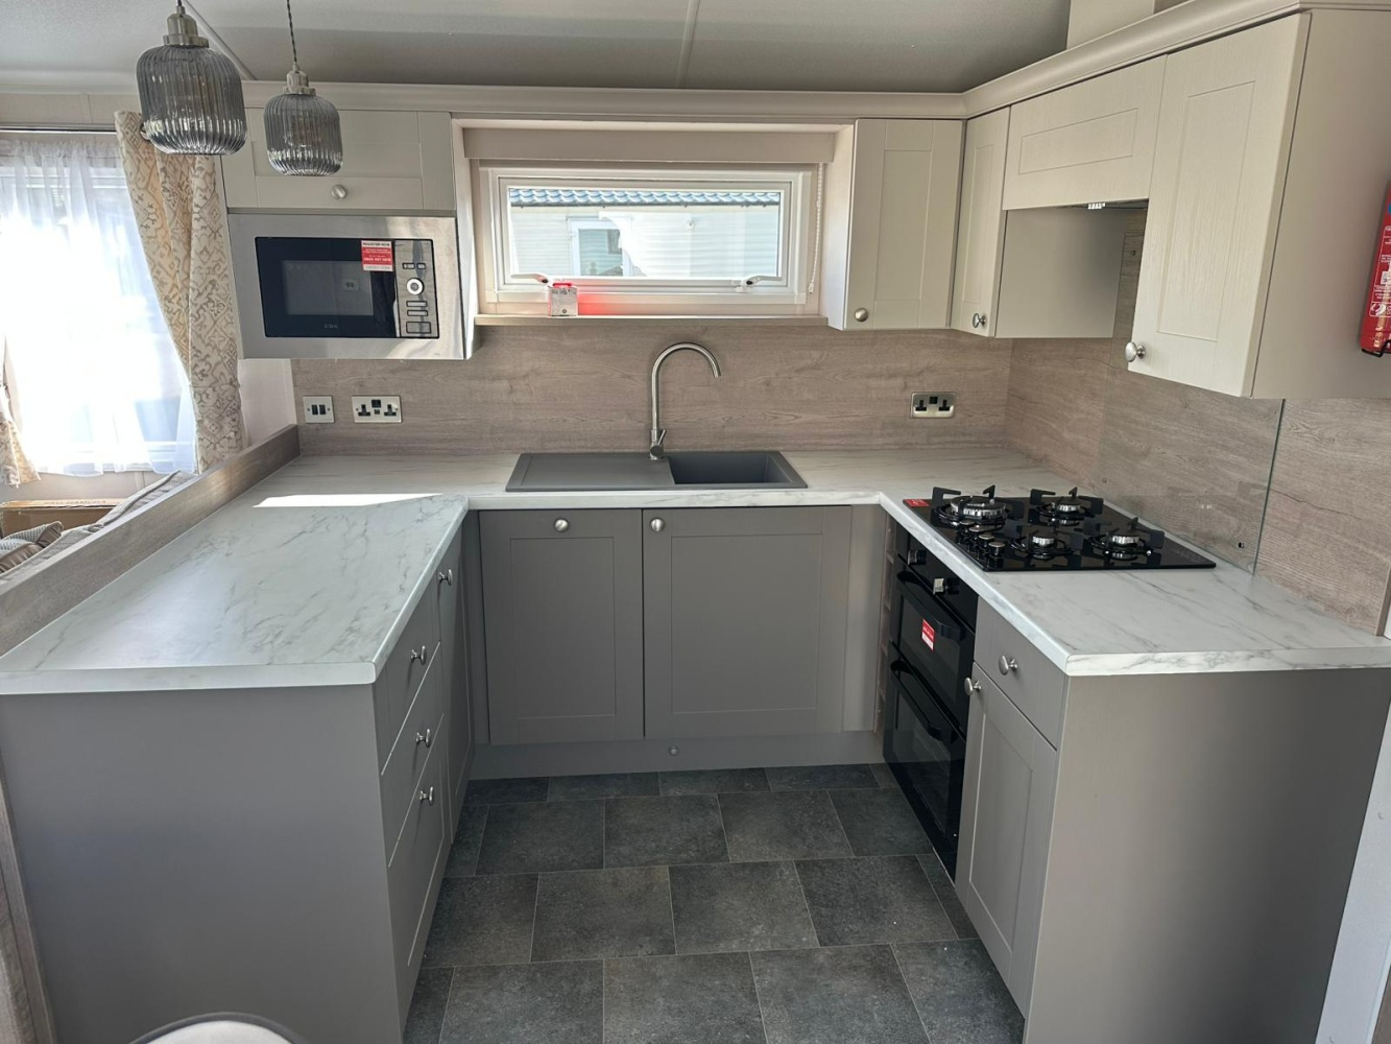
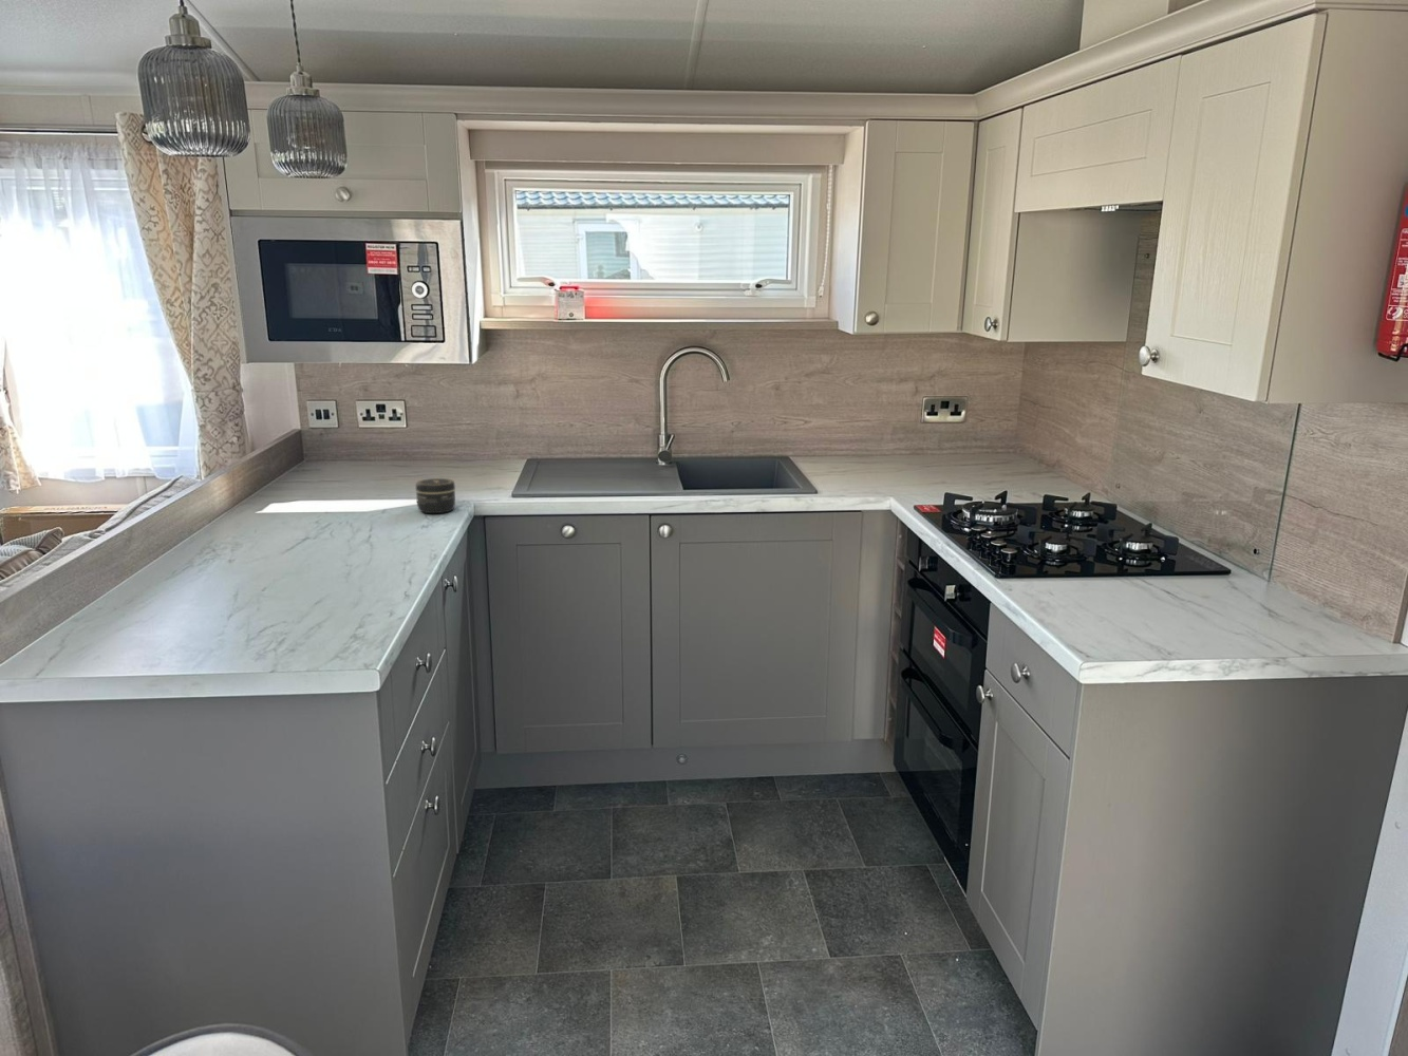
+ jar [415,477,456,515]
